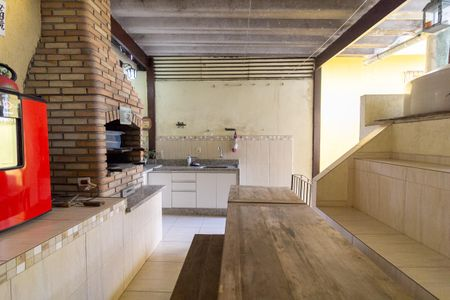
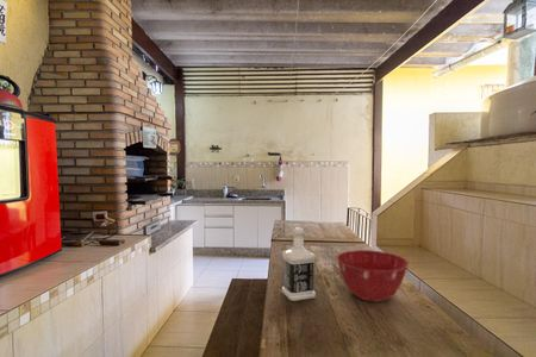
+ mixing bowl [335,249,410,303]
+ bottle [281,226,317,302]
